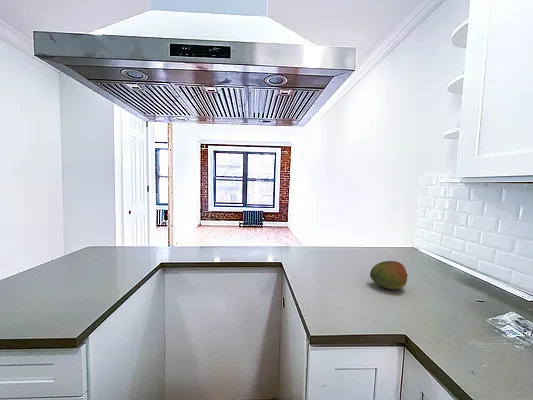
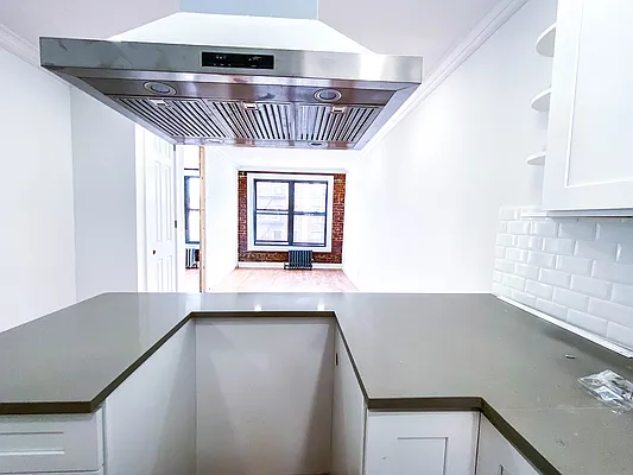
- fruit [369,260,409,290]
